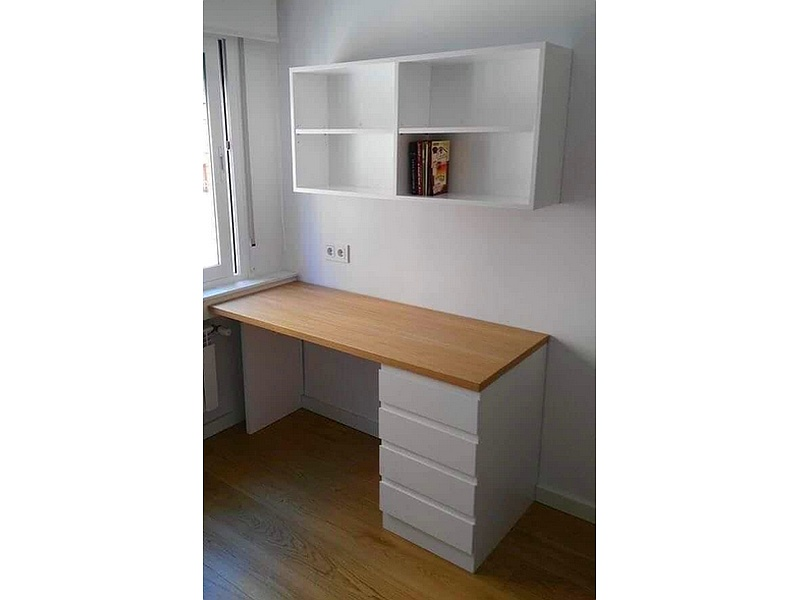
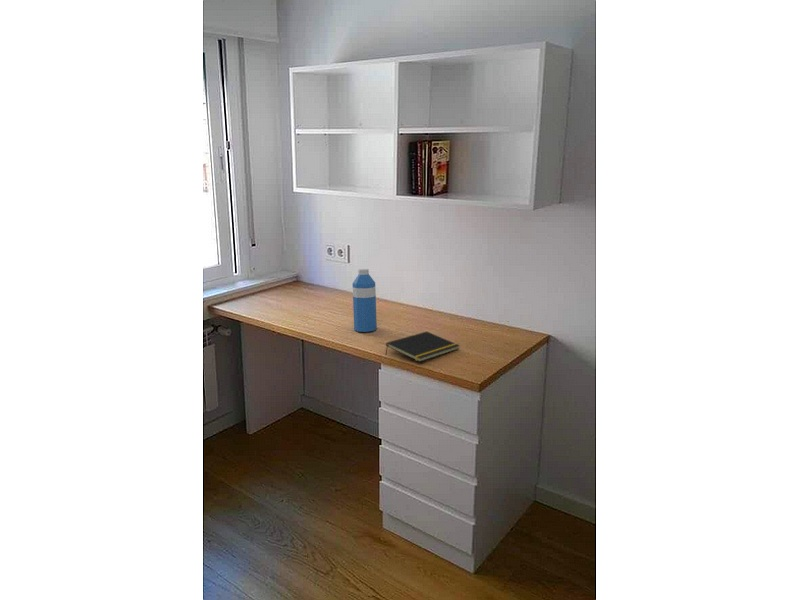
+ water bottle [352,268,378,333]
+ notepad [385,331,461,363]
